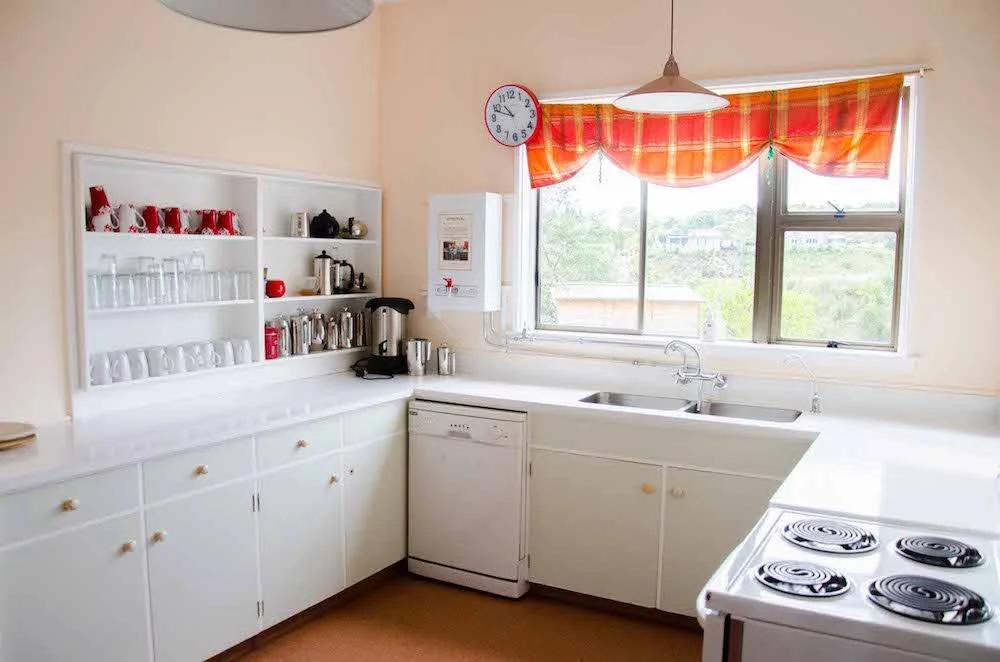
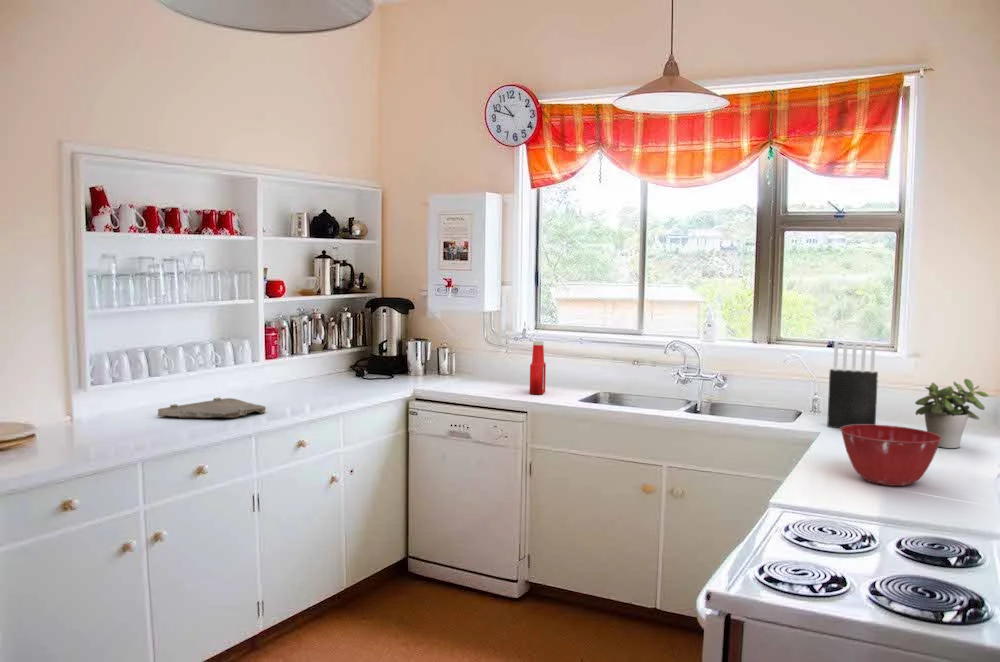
+ knife block [826,340,879,429]
+ cutting board [156,396,267,419]
+ mixing bowl [839,424,942,487]
+ potted plant [914,378,990,449]
+ soap bottle [529,340,547,395]
